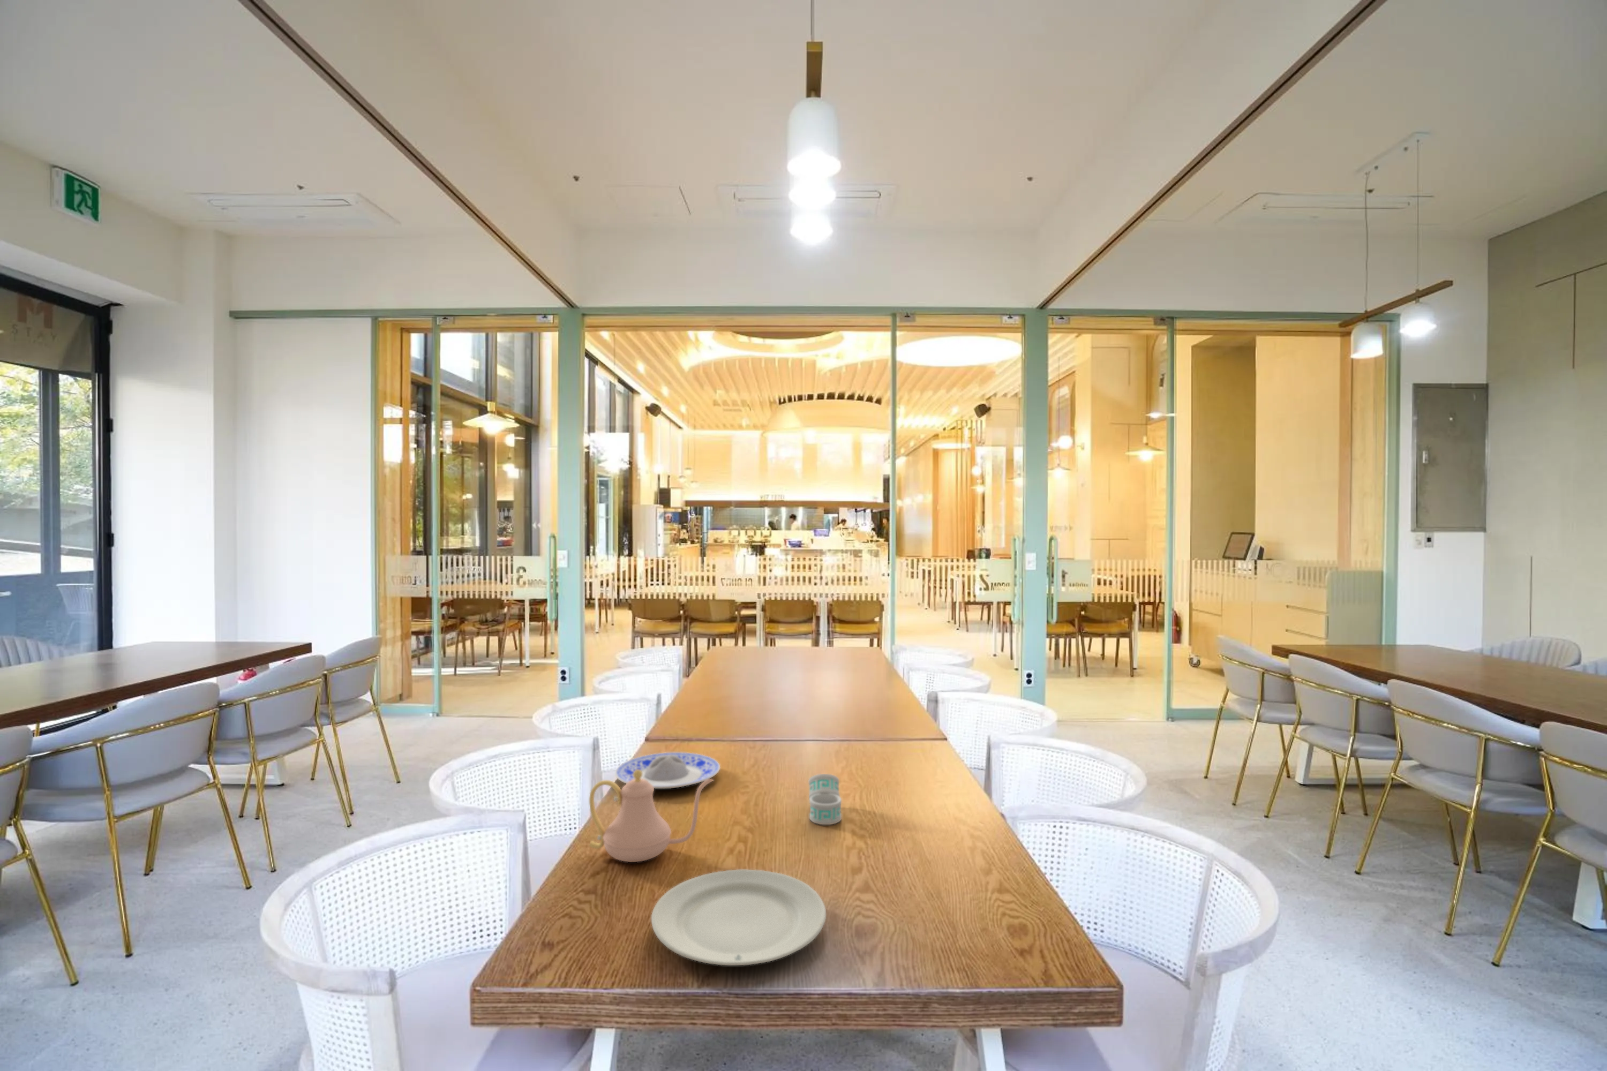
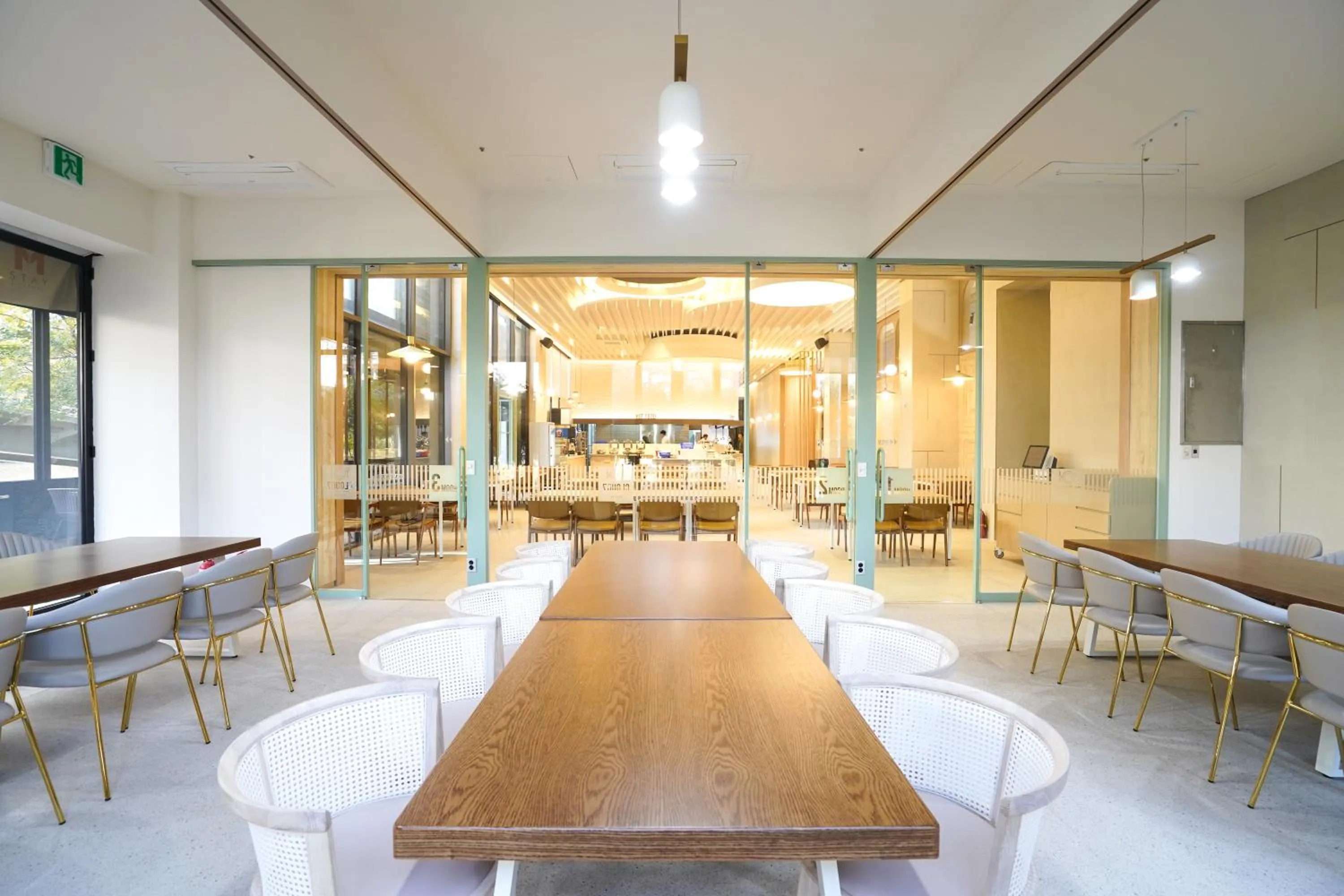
- napkin ring [808,773,842,825]
- plate [615,752,721,789]
- teapot [588,770,715,863]
- chinaware [650,869,826,966]
